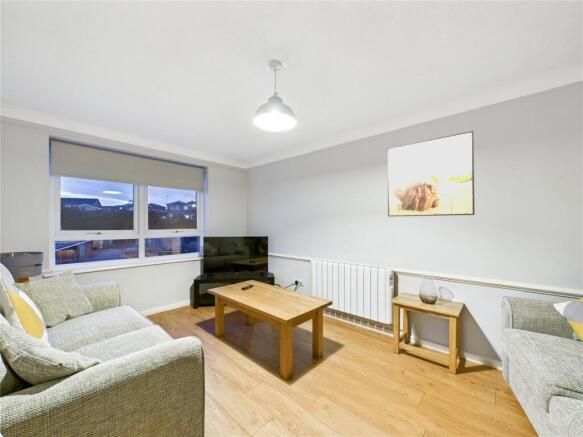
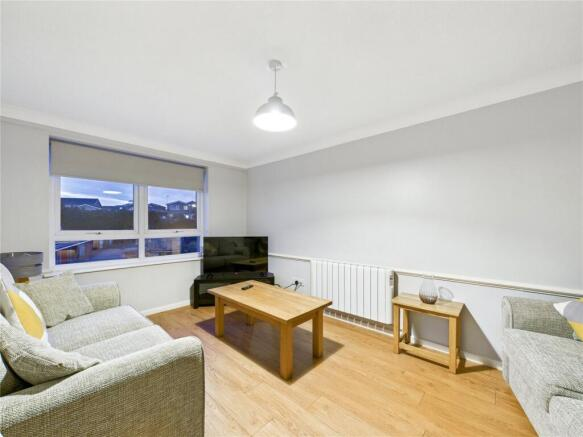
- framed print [386,130,476,218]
